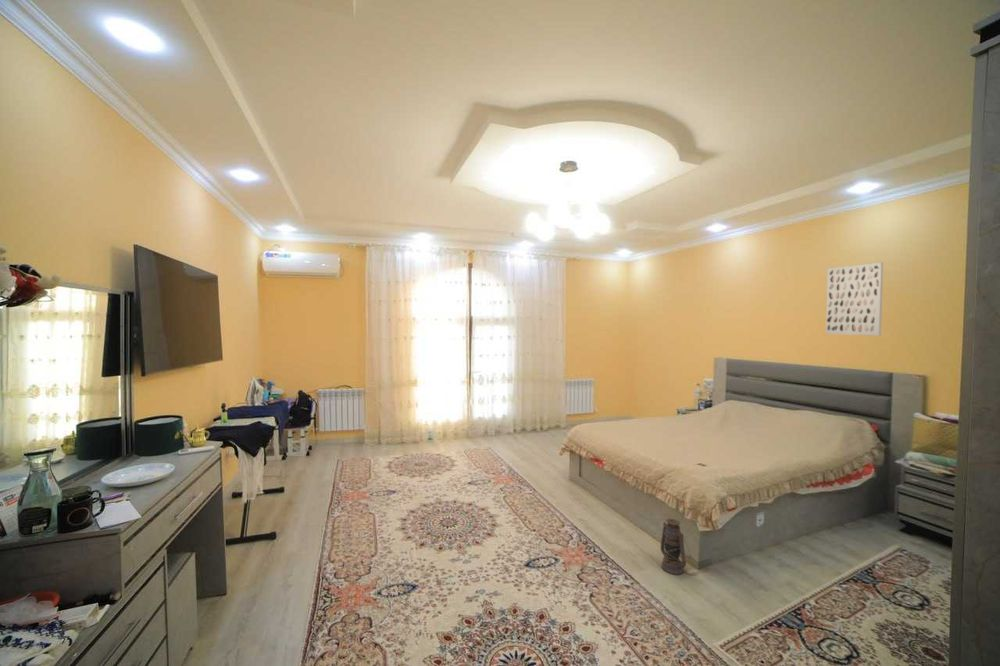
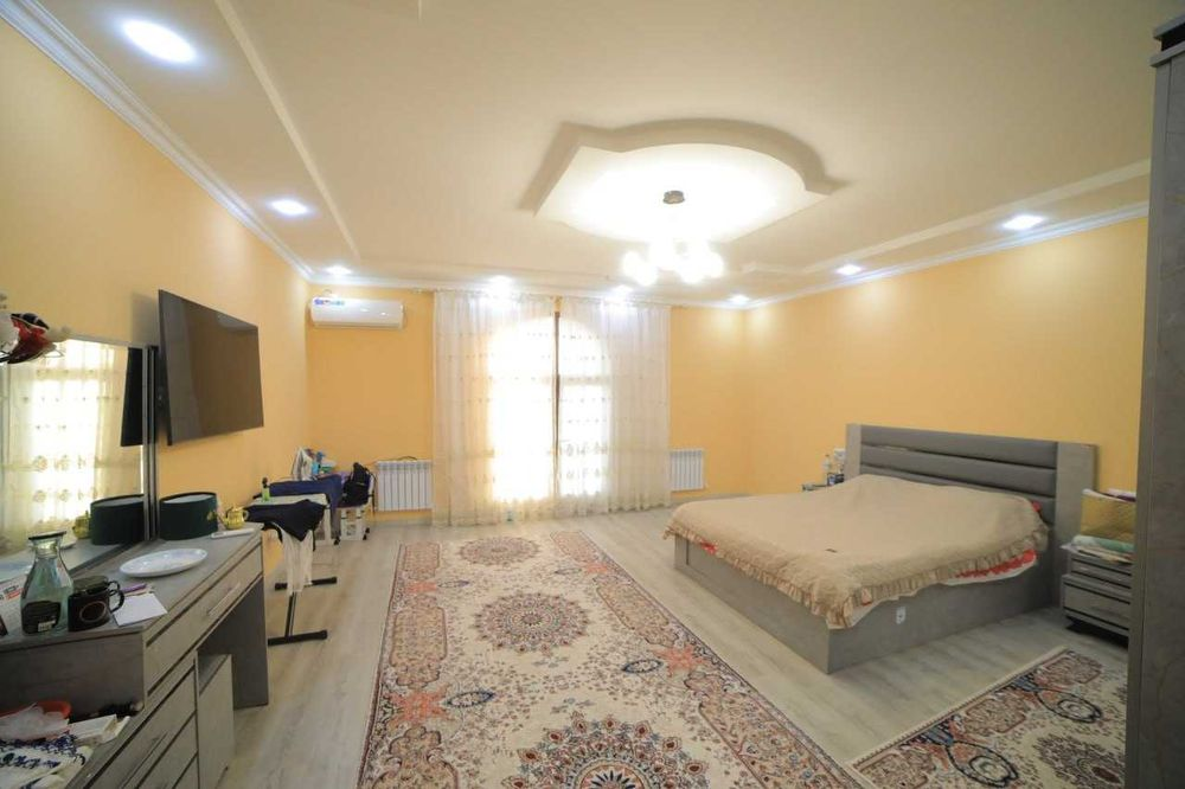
- lantern [659,518,692,576]
- wall art [825,261,884,336]
